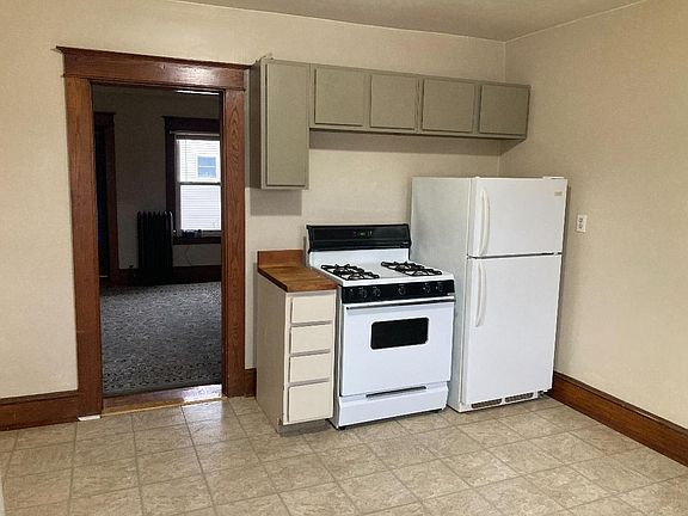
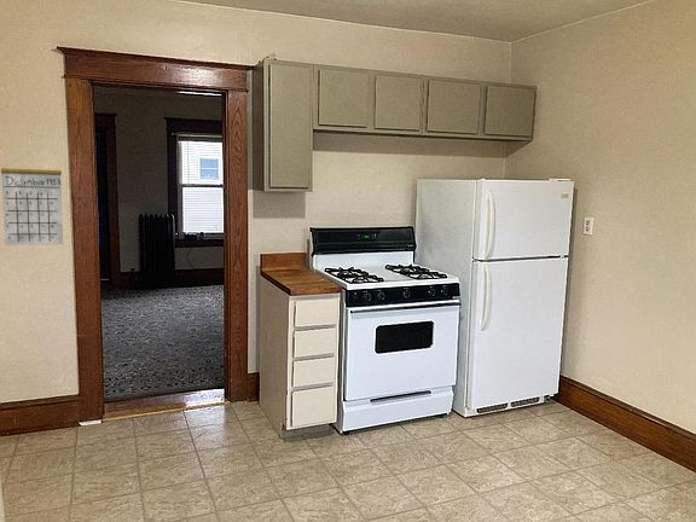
+ calendar [0,151,64,246]
